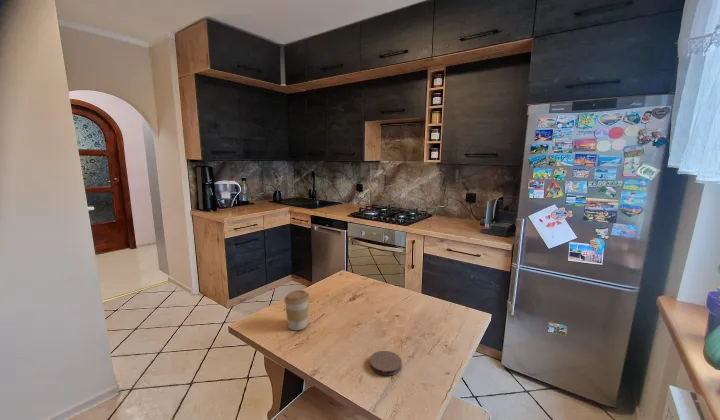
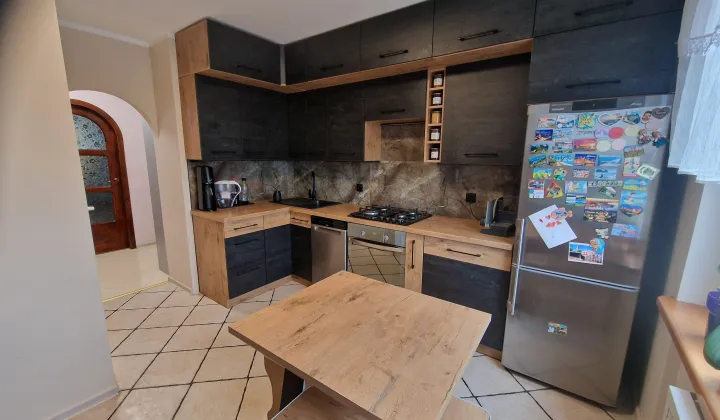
- coffee cup [283,289,311,331]
- coaster [369,350,403,376]
